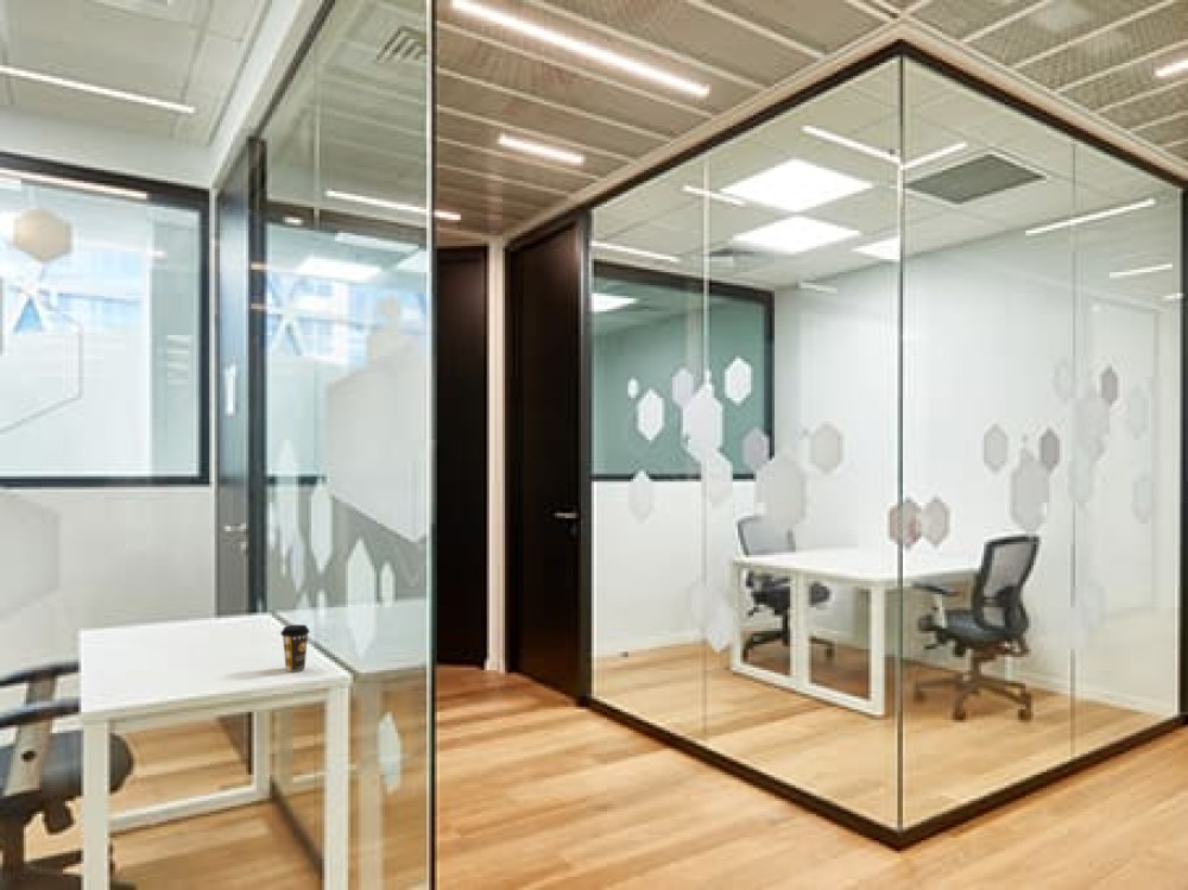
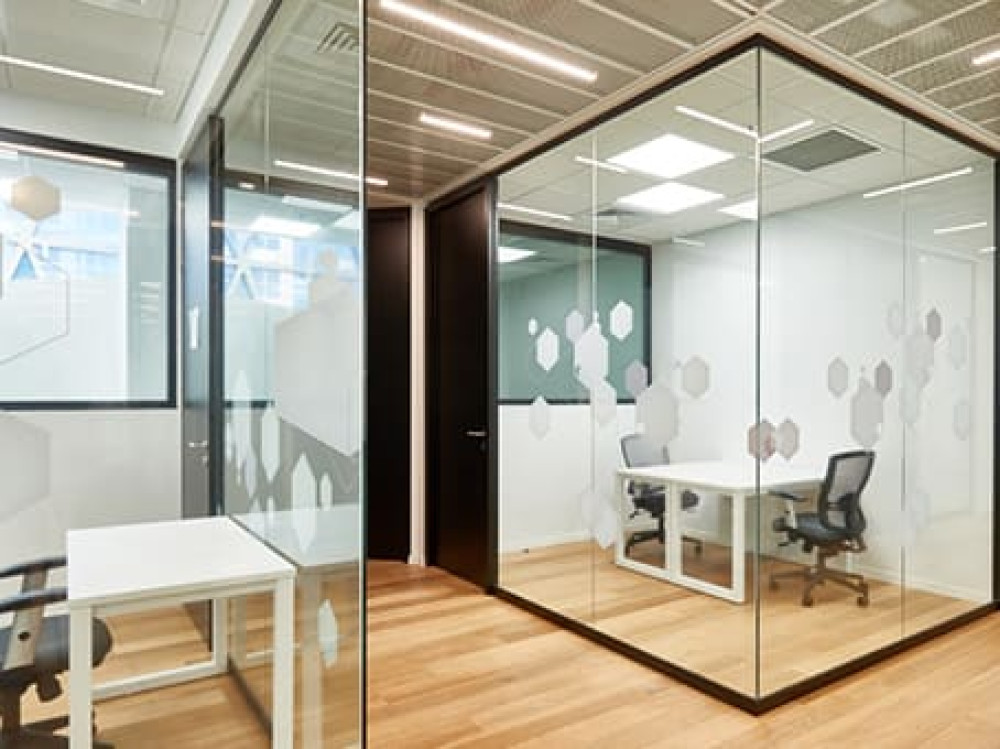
- coffee cup [279,624,311,673]
